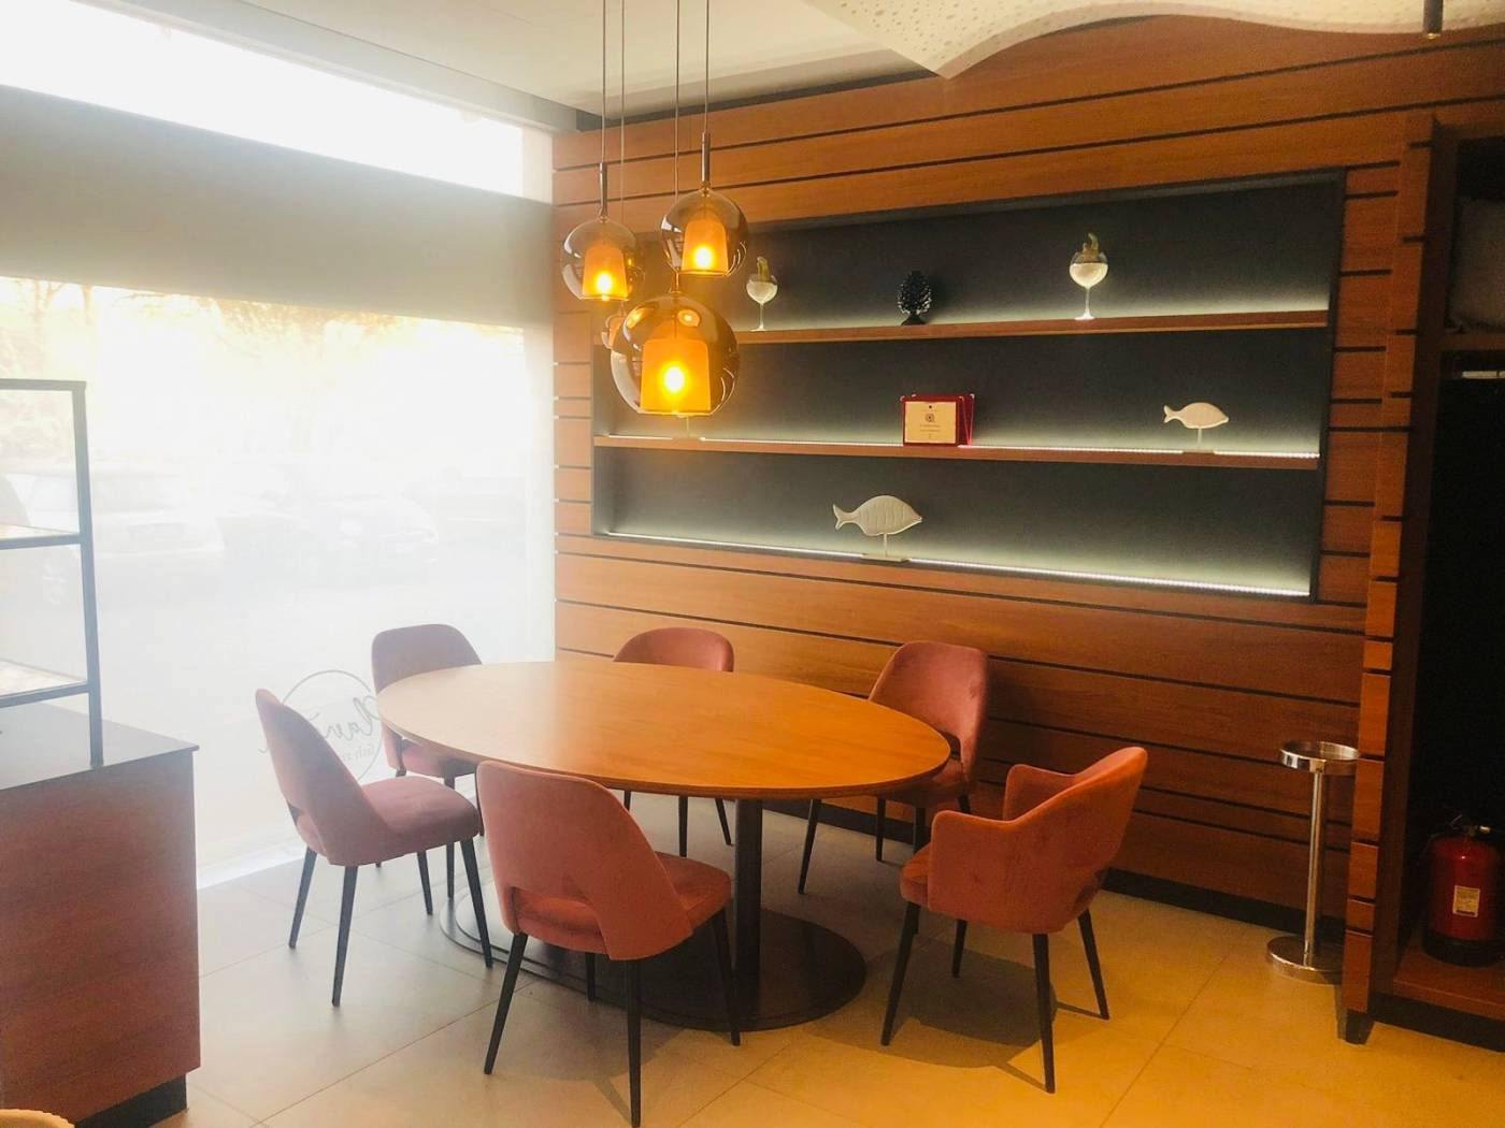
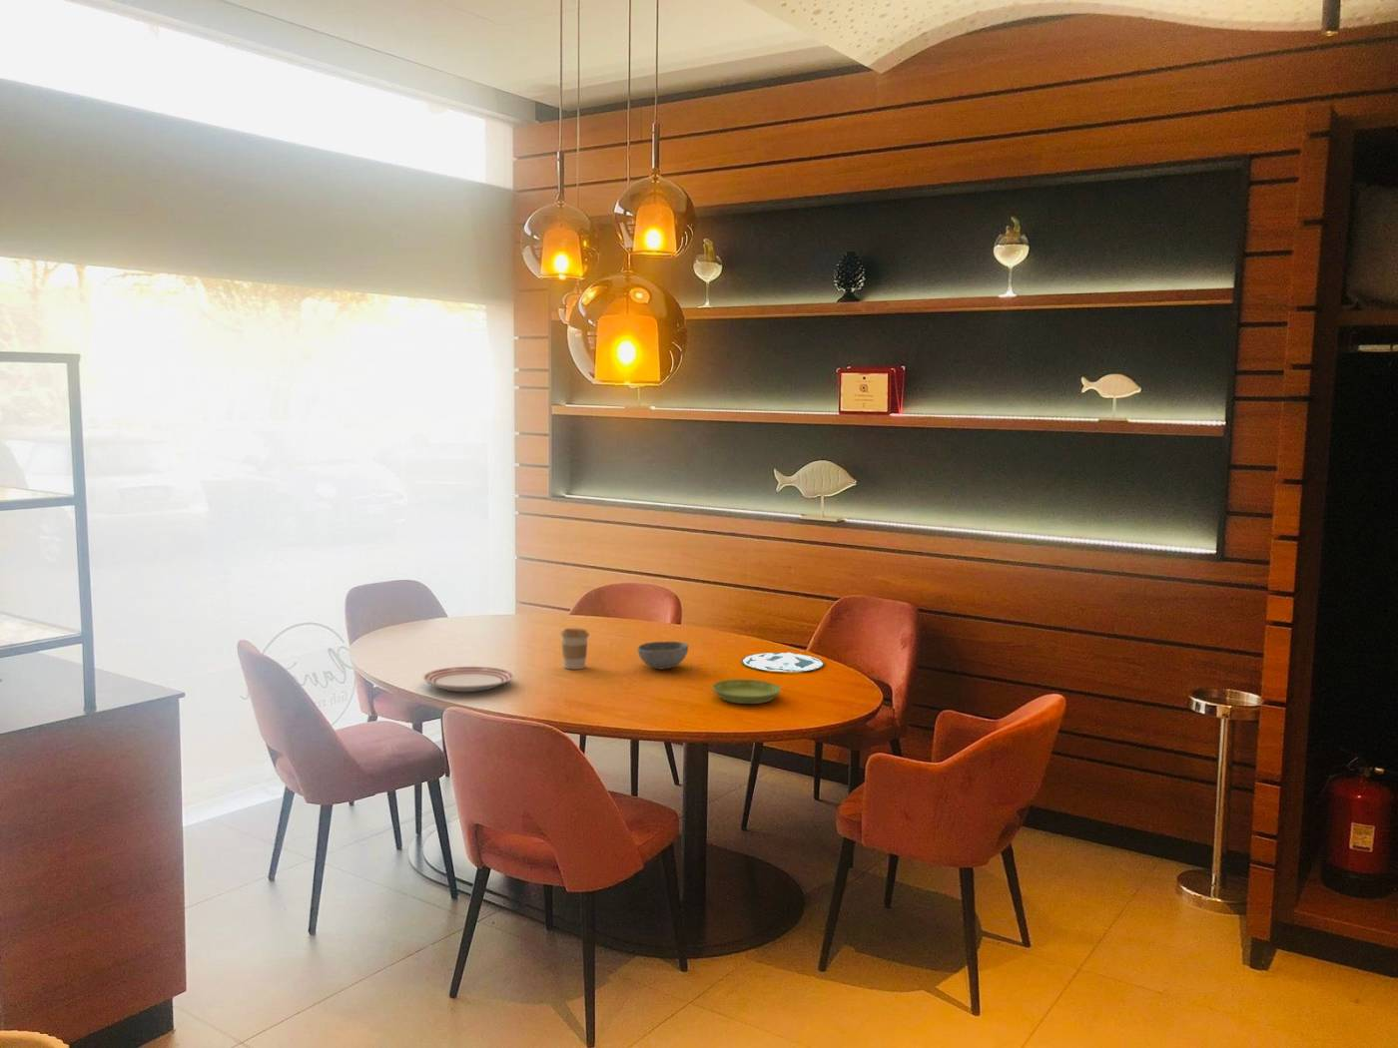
+ coffee cup [559,627,590,669]
+ saucer [711,679,782,705]
+ dinner plate [422,666,515,692]
+ plate [741,652,824,673]
+ bowl [637,641,689,669]
